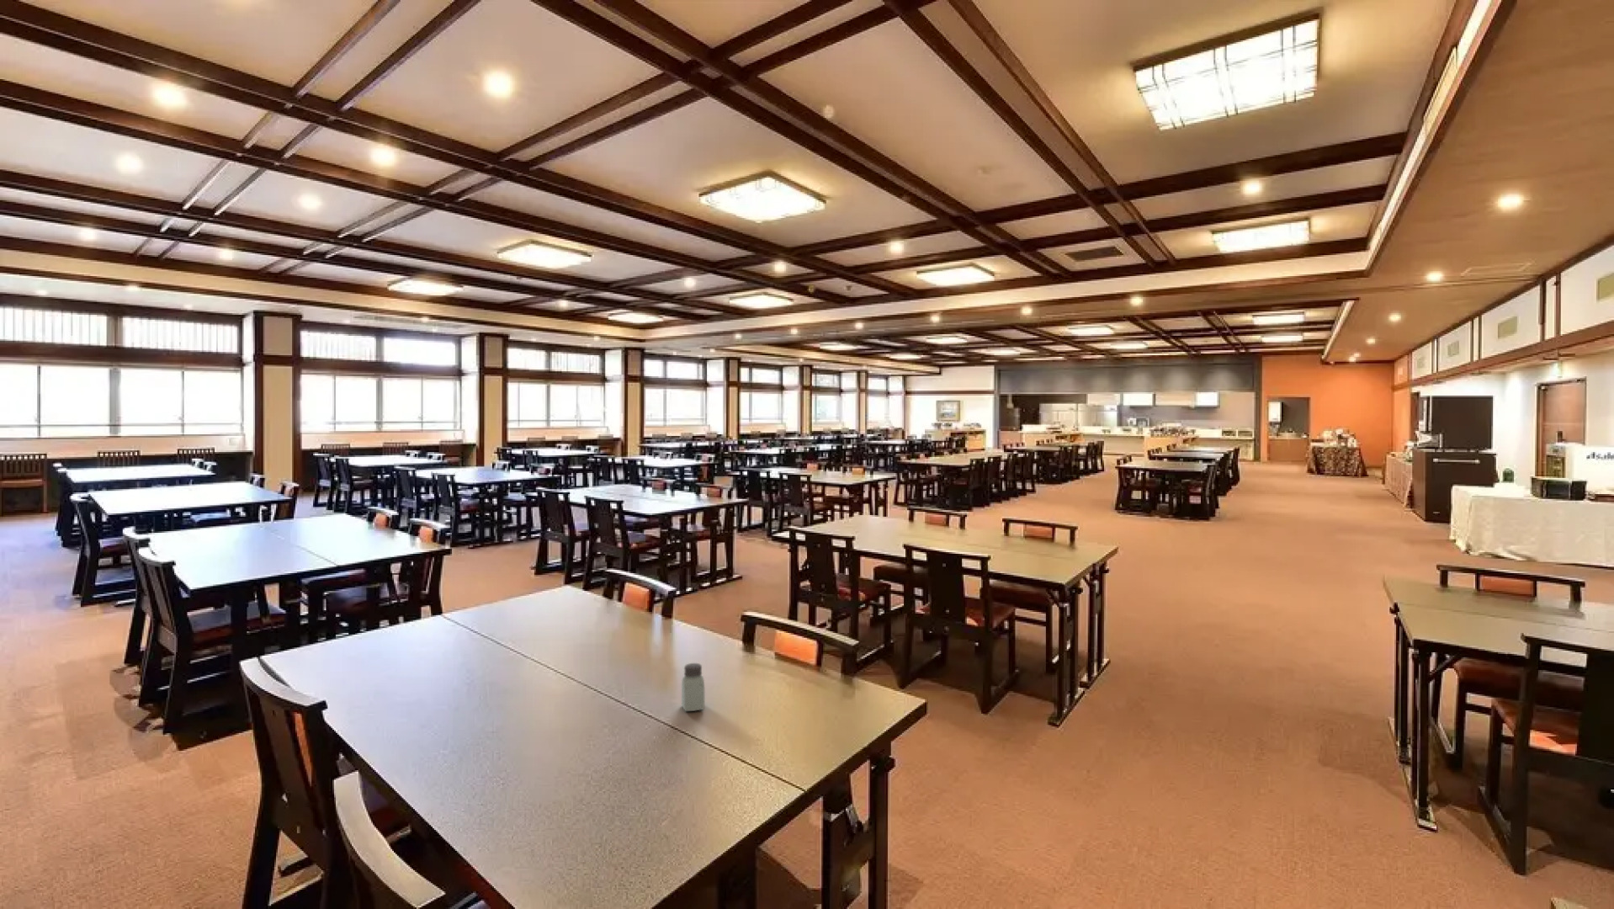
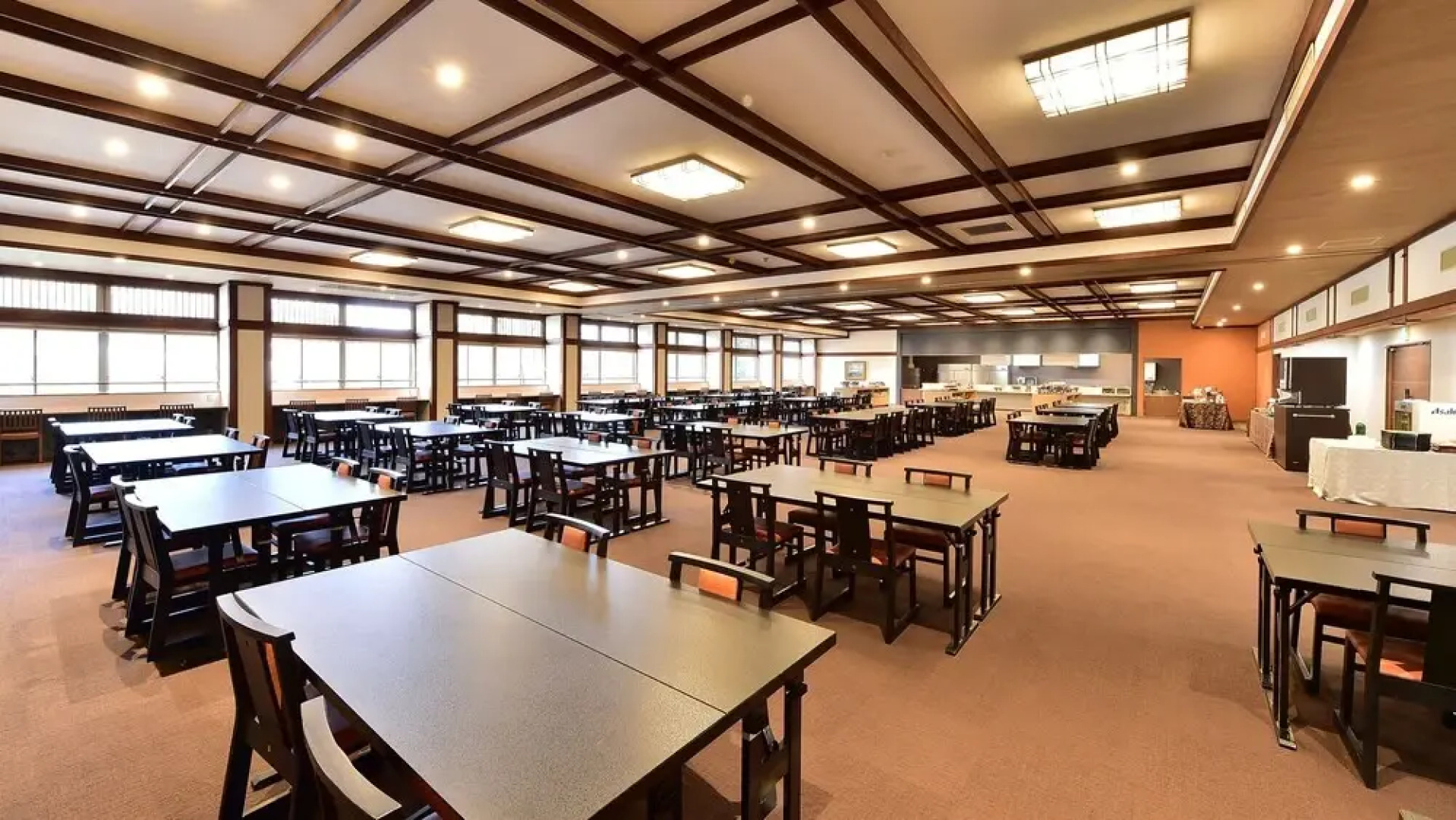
- saltshaker [681,663,705,712]
